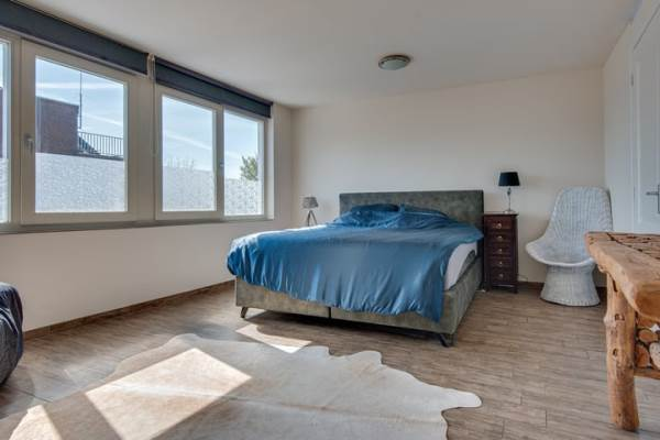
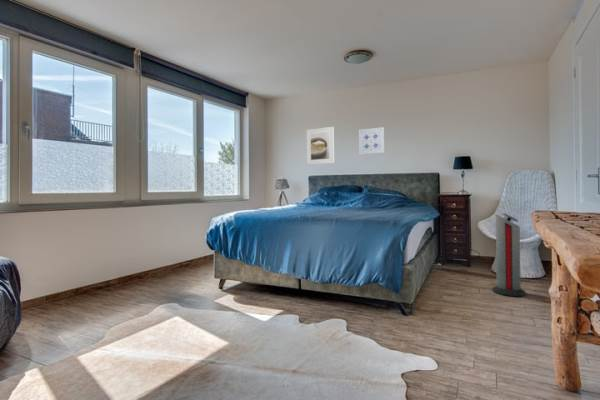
+ wall art [358,126,385,156]
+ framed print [305,126,335,166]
+ air purifier [491,212,527,297]
